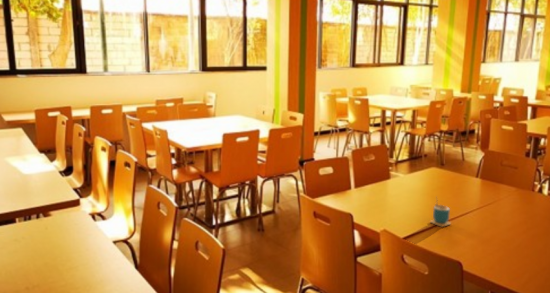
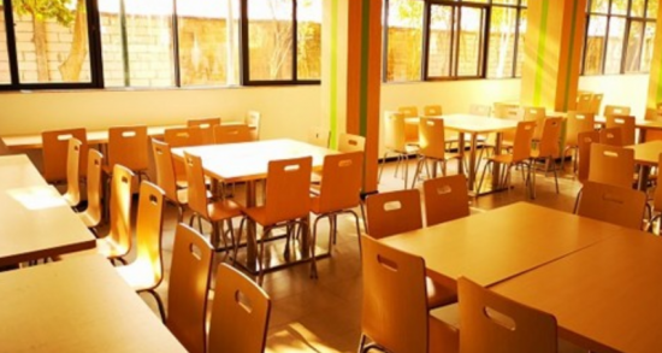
- cup [429,196,452,227]
